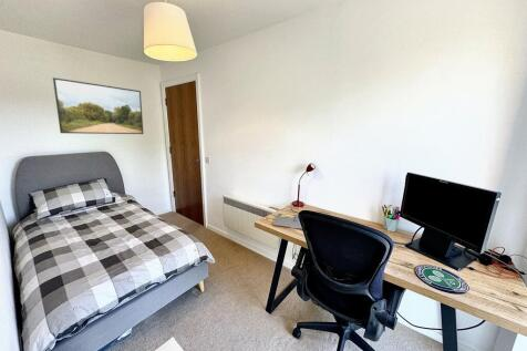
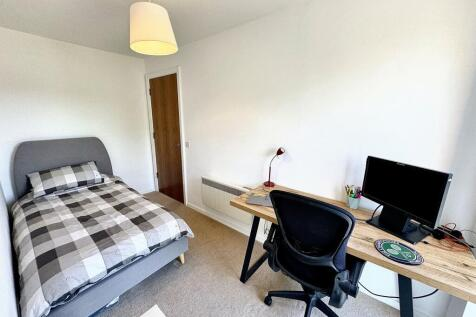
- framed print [52,76,145,135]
